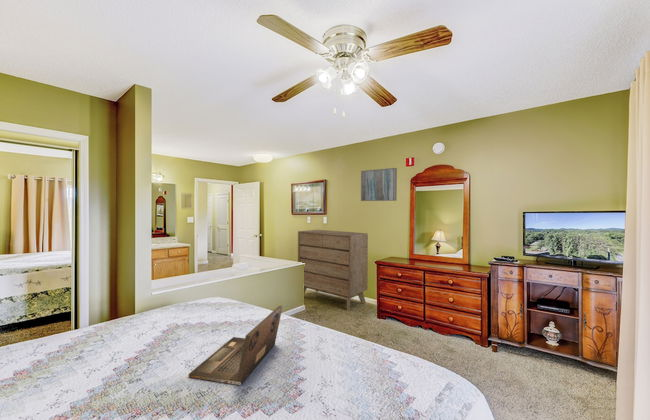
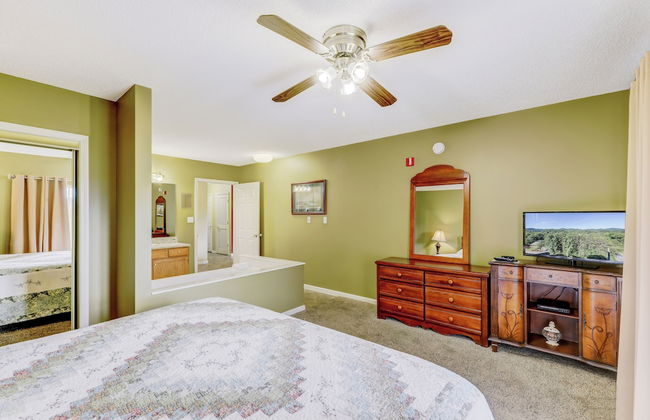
- wall art [360,167,398,202]
- laptop [188,305,284,386]
- dresser [297,229,369,311]
